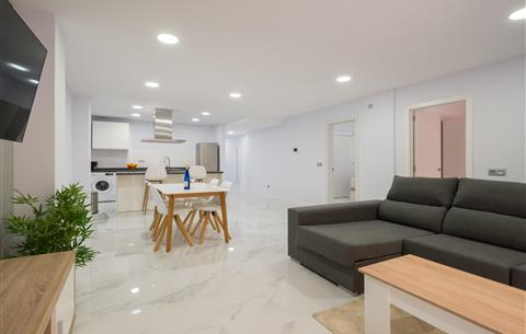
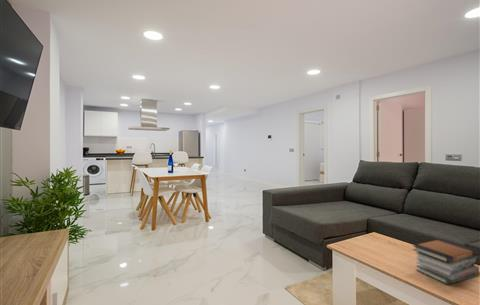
+ book stack [412,238,480,285]
